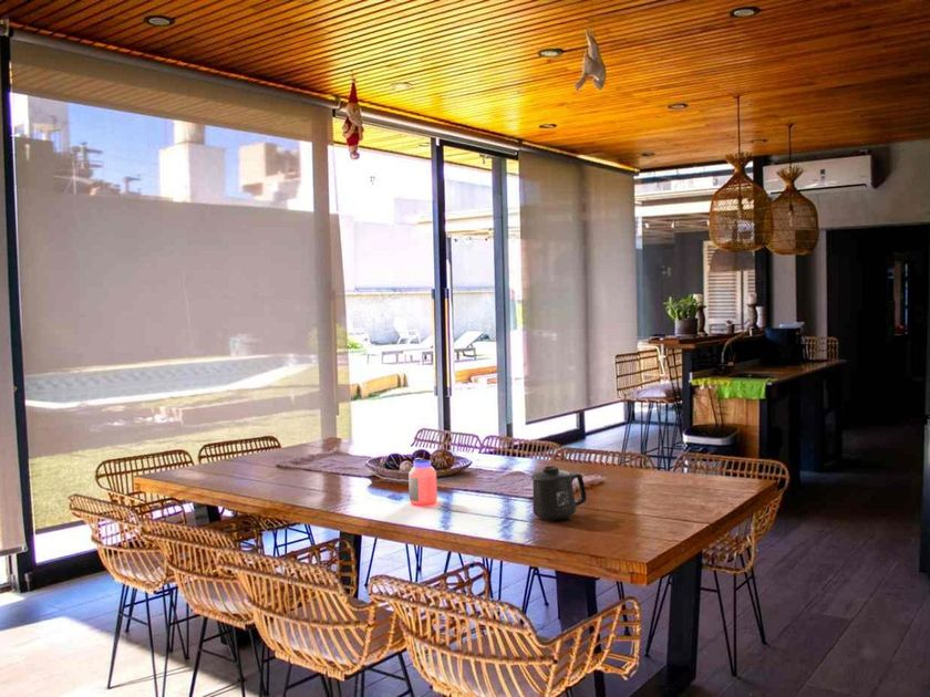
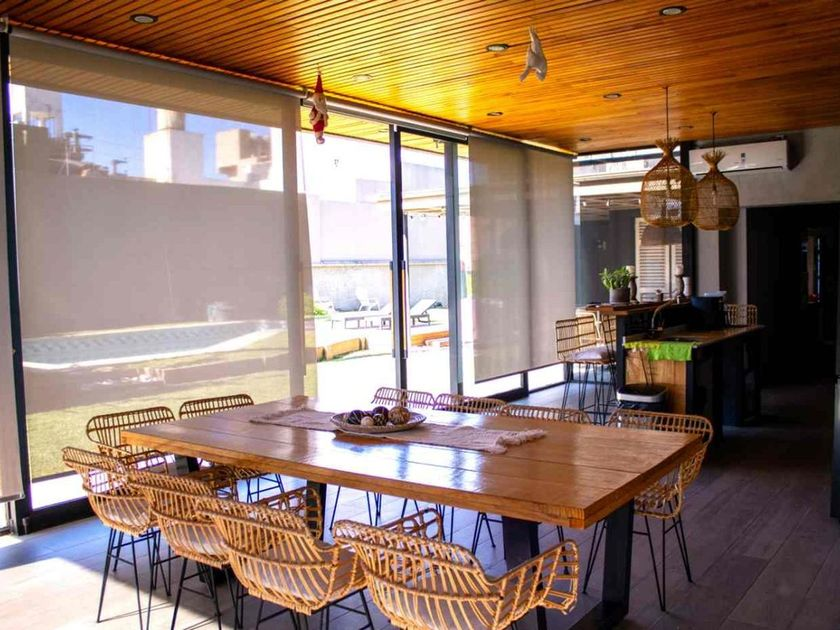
- mug [530,465,588,521]
- jar [407,459,438,507]
